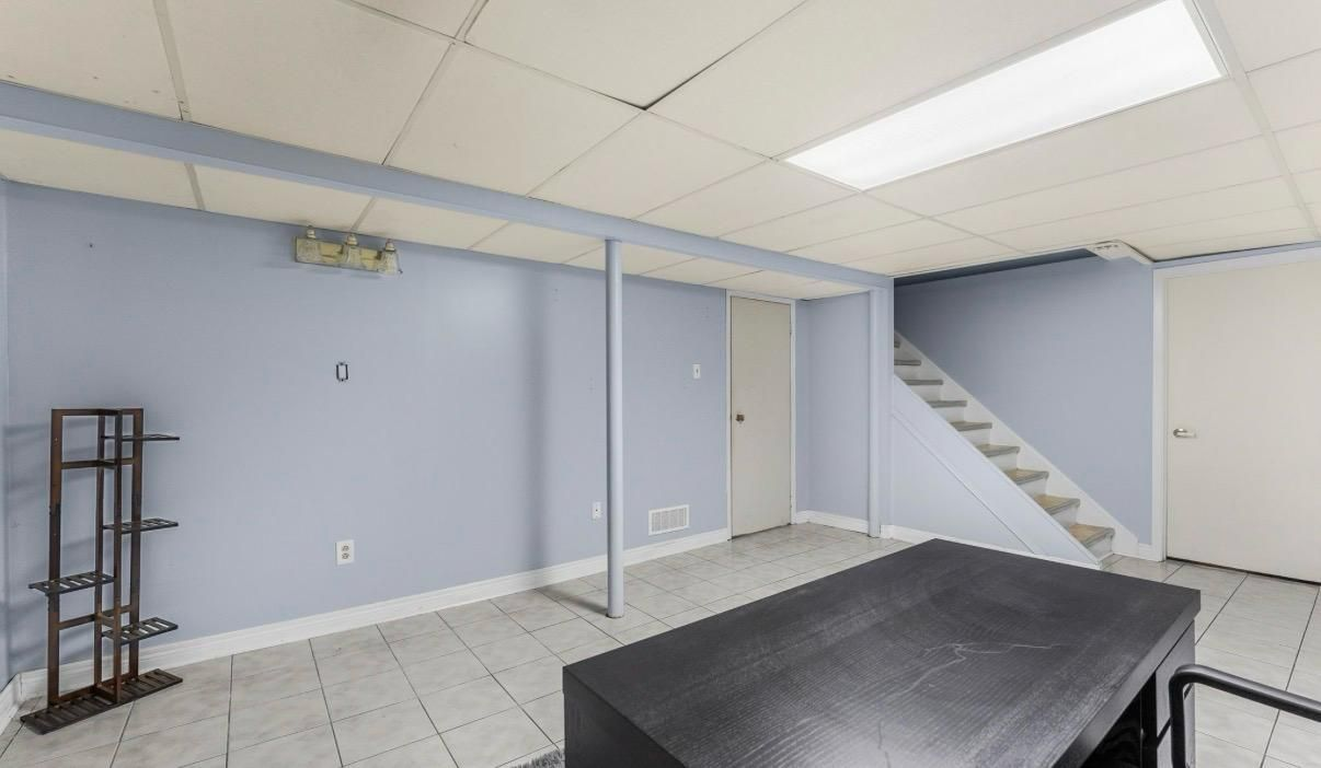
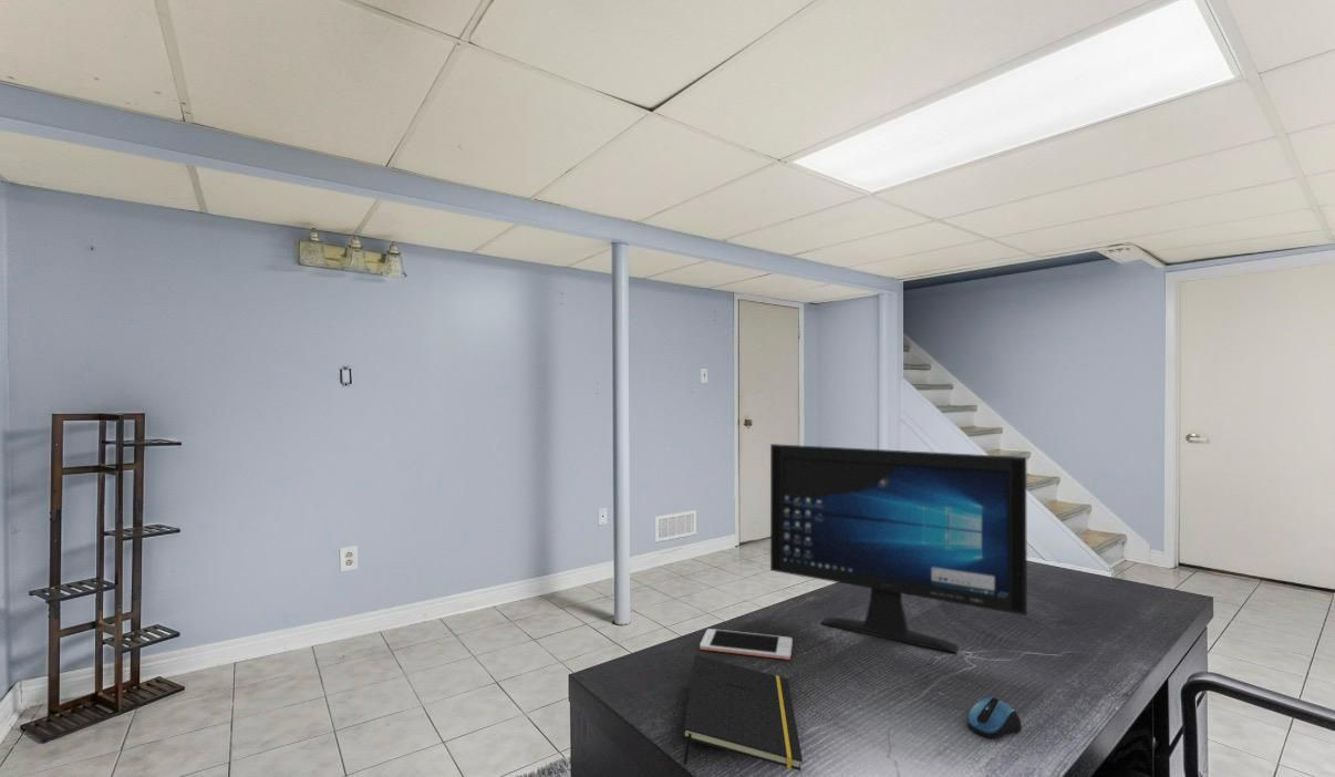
+ computer monitor [769,443,1028,654]
+ notepad [682,654,804,771]
+ computer mouse [966,696,1023,739]
+ cell phone [698,628,794,661]
